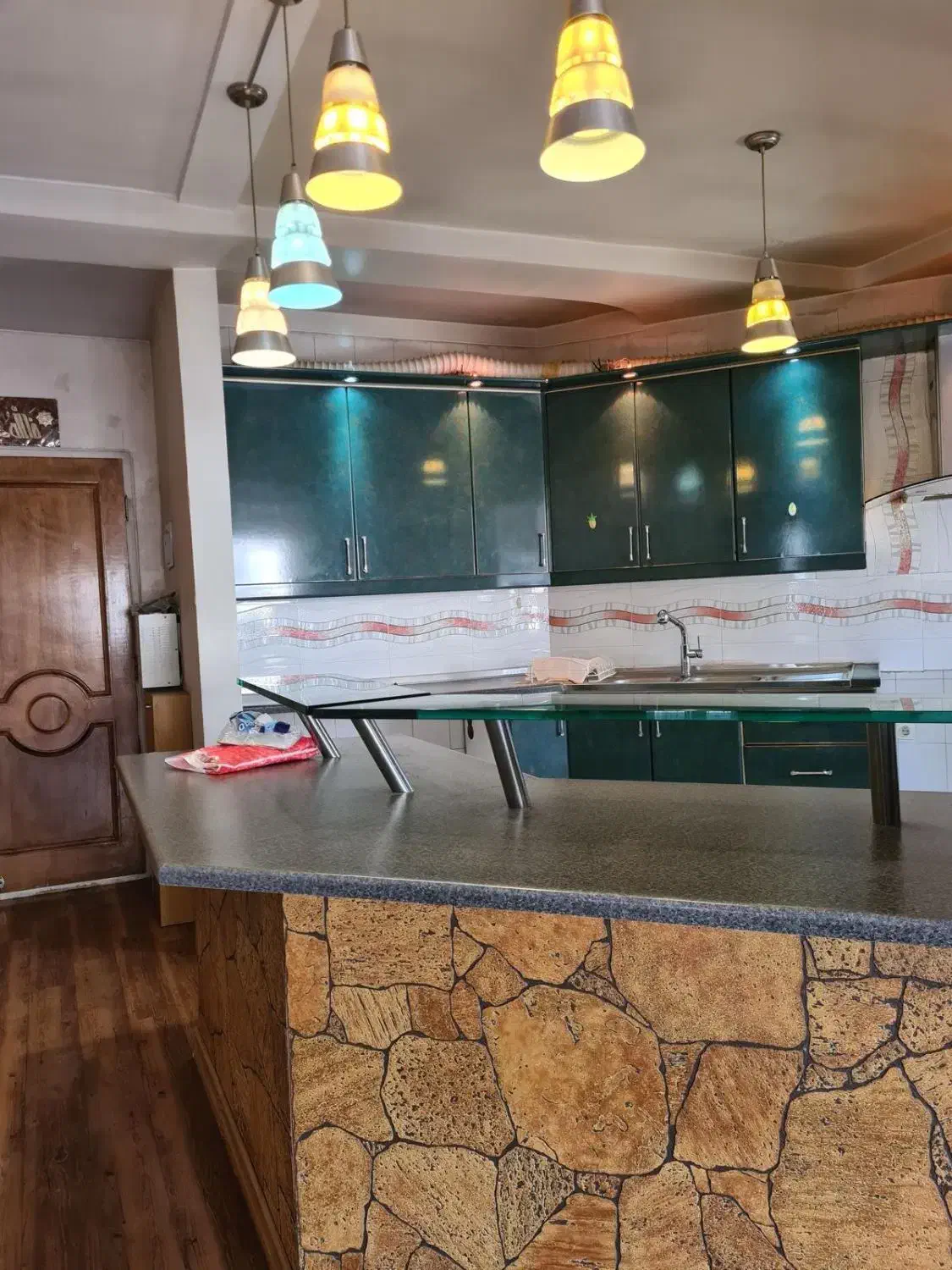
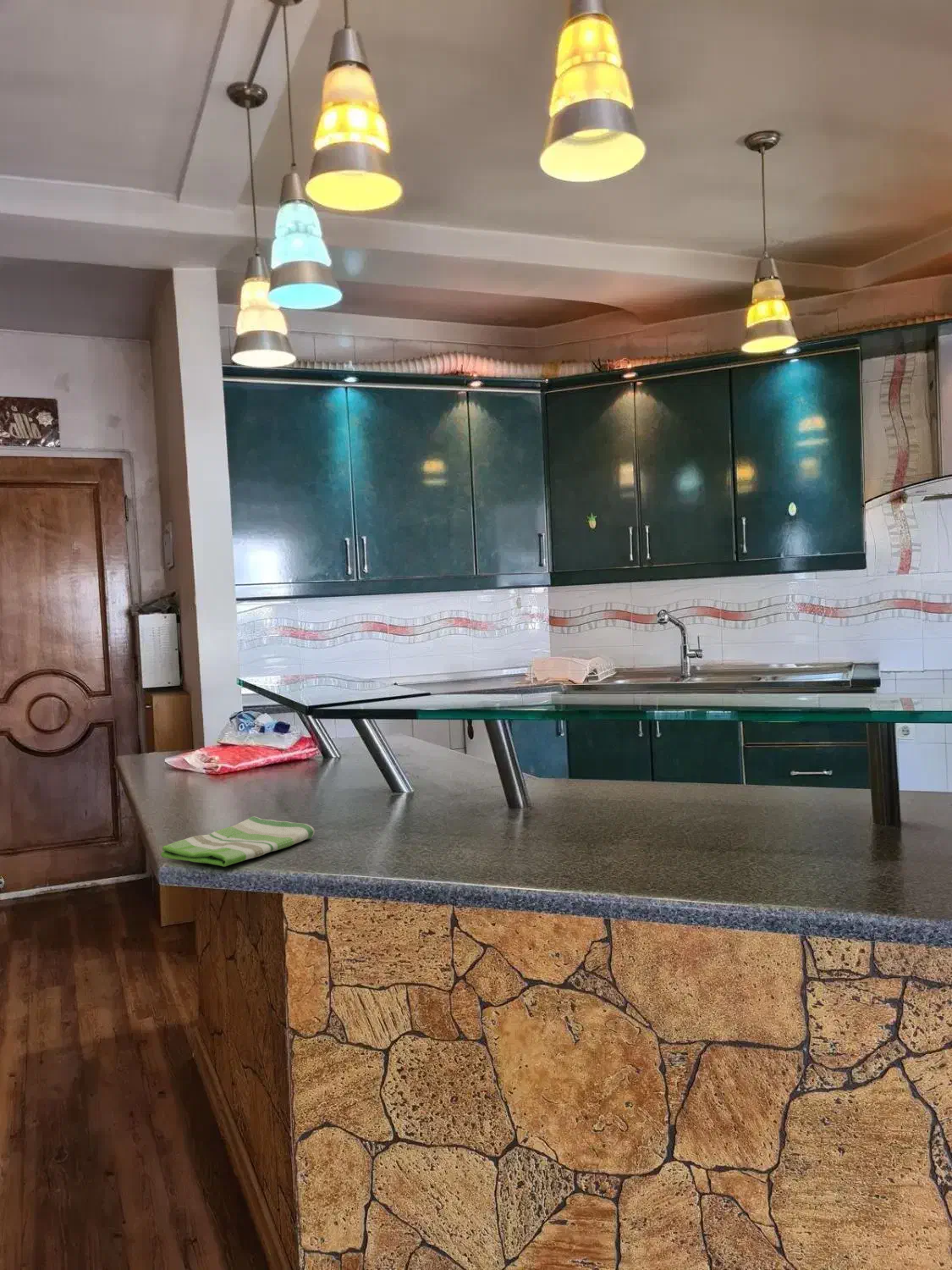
+ dish towel [160,815,316,867]
